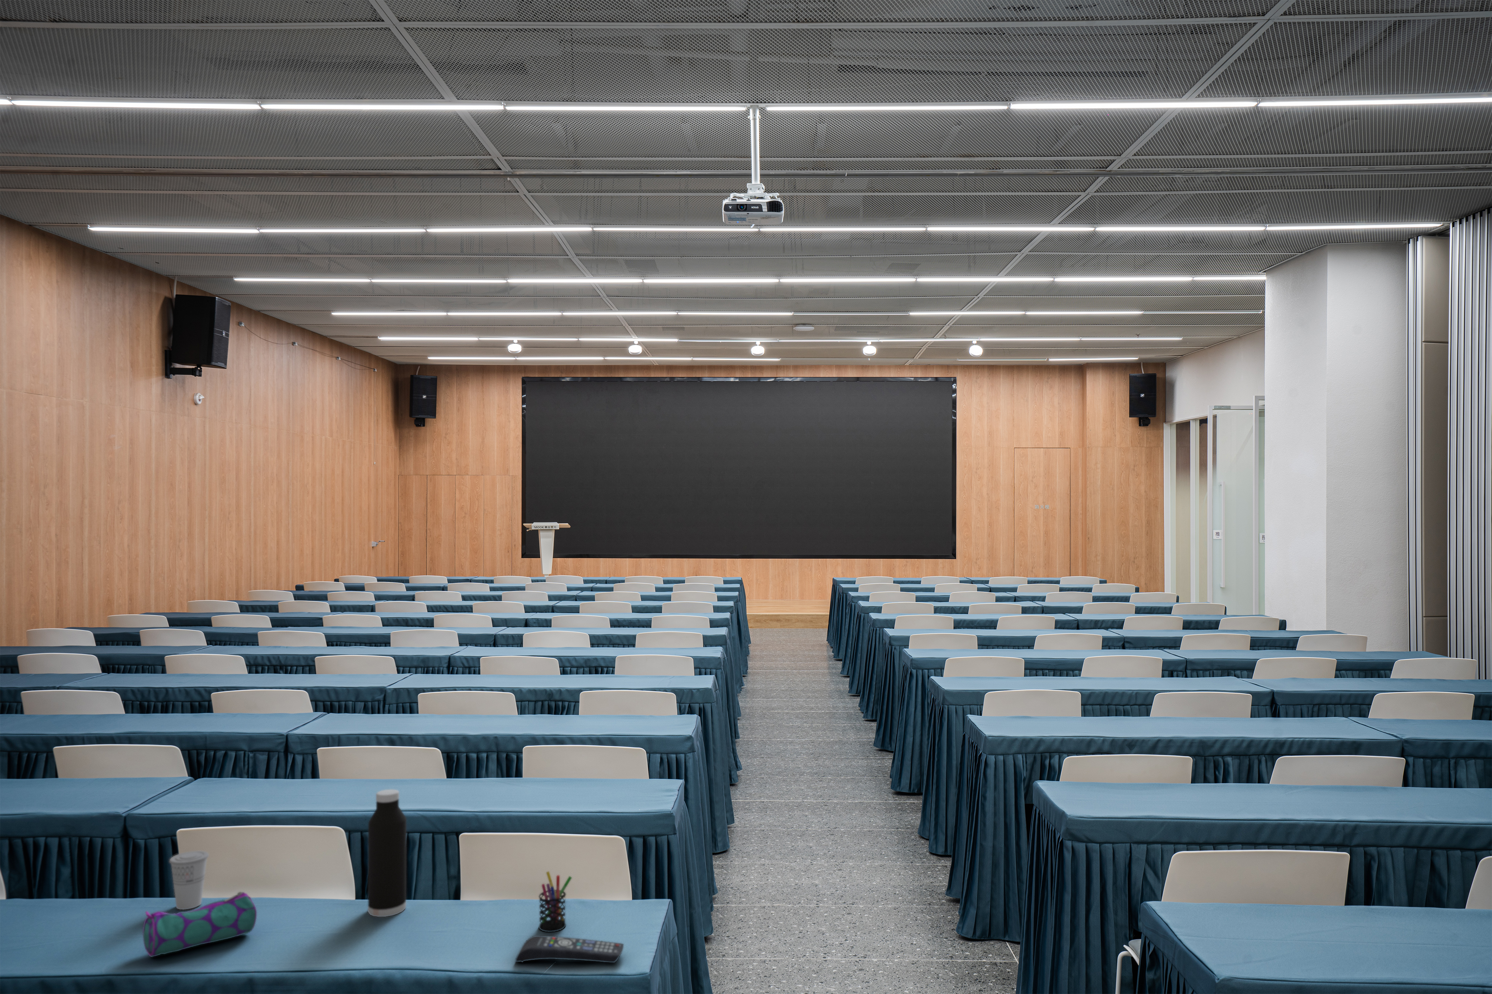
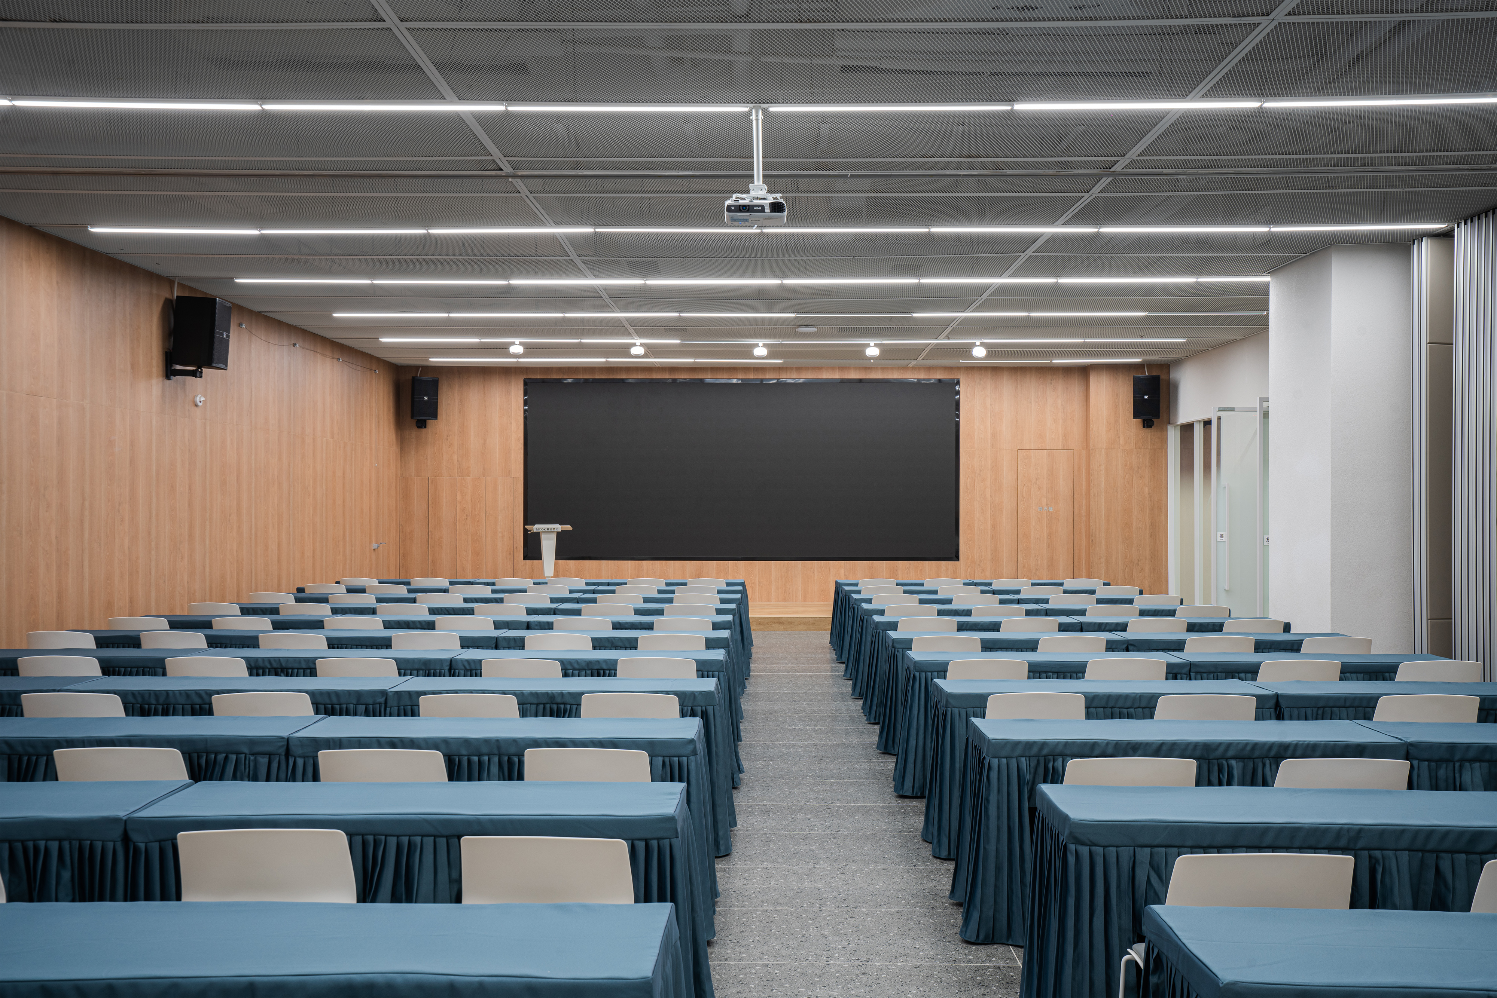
- remote control [515,935,624,963]
- cup [169,851,209,910]
- pencil case [142,891,258,957]
- water bottle [367,789,407,917]
- pen holder [538,871,573,933]
